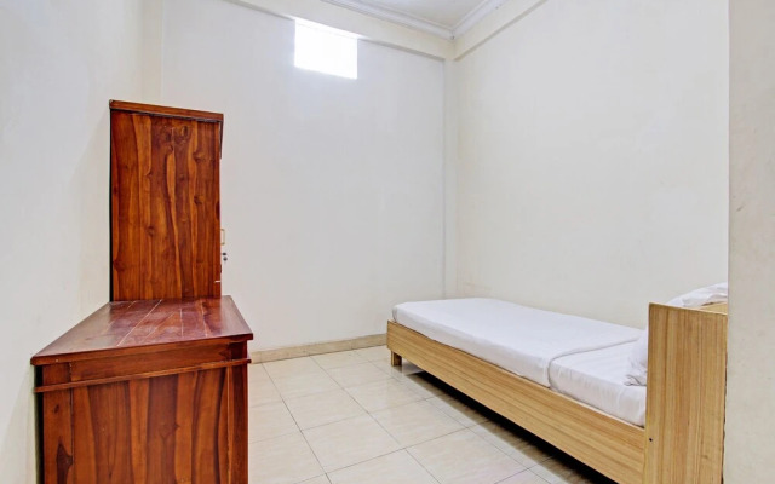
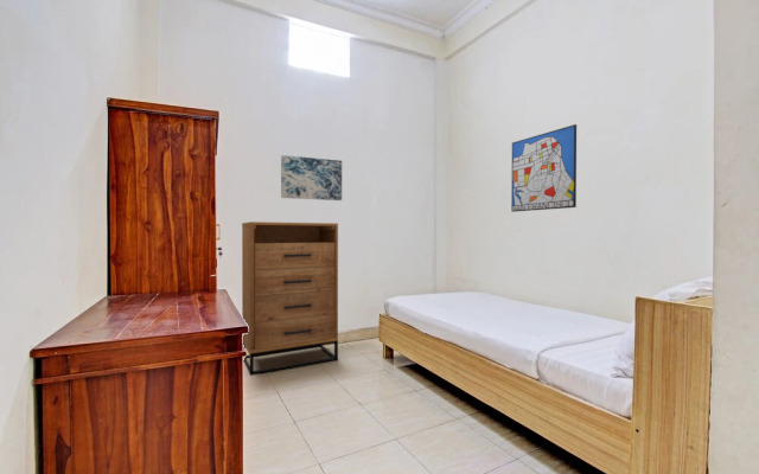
+ wall art [510,123,578,213]
+ wall art [280,154,343,201]
+ dresser [241,220,339,377]
